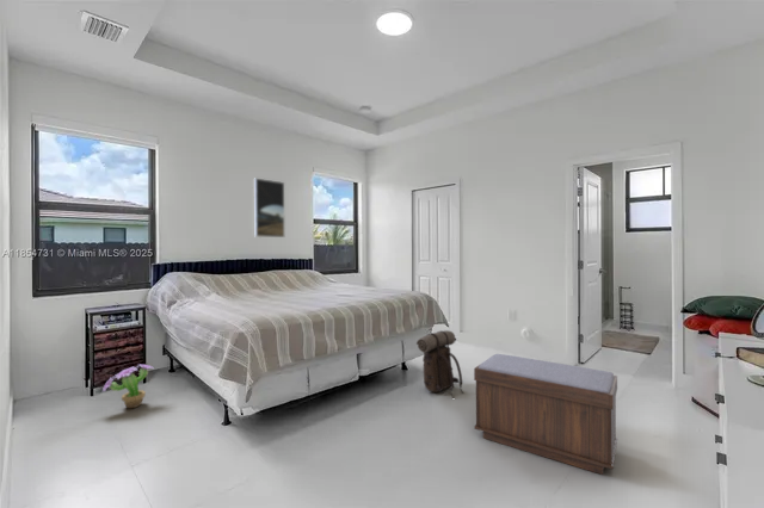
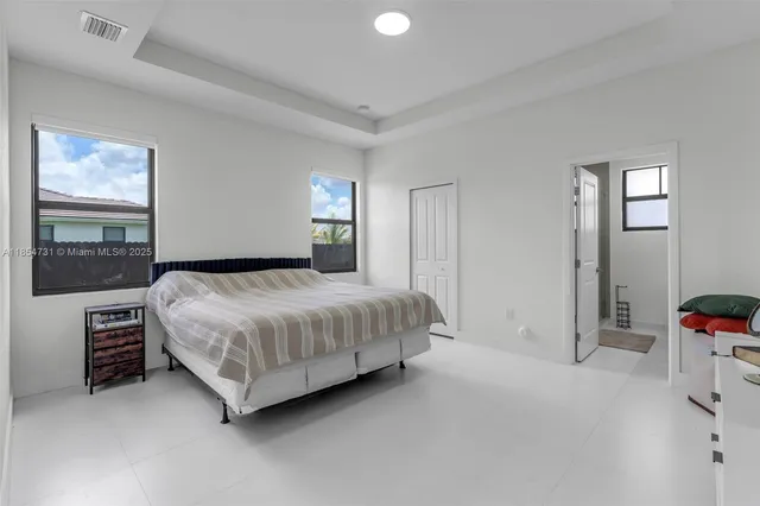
- decorative plant [101,364,154,409]
- bench [473,353,618,476]
- backpack [415,329,464,397]
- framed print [253,176,285,238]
